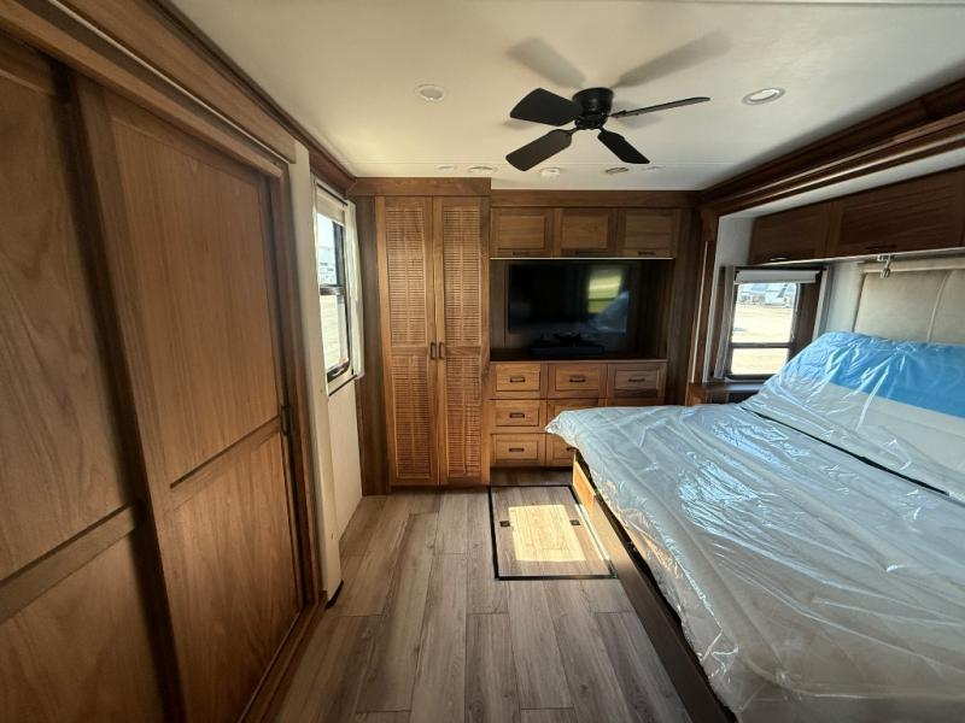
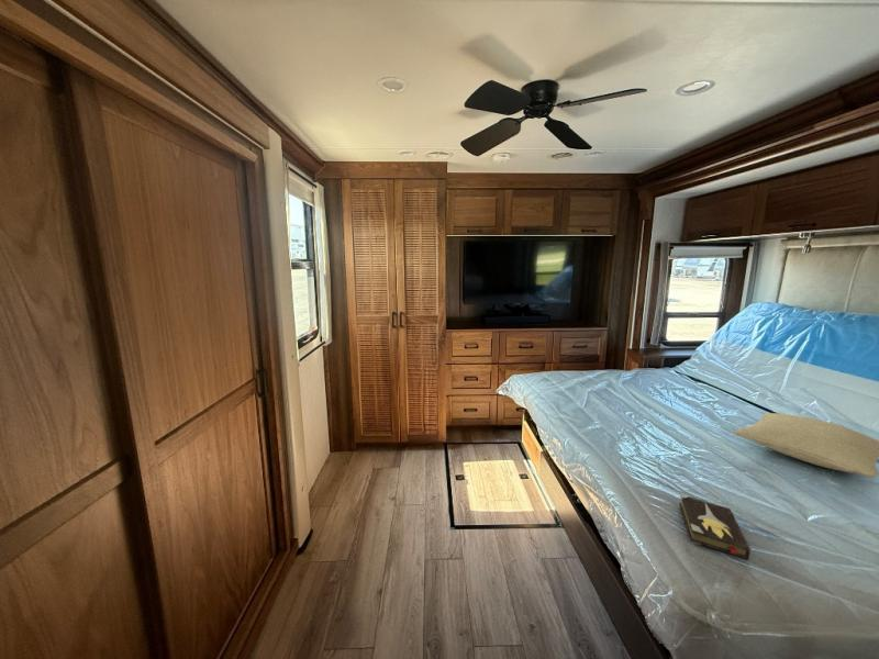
+ hardback book [678,493,752,561]
+ pillow [732,412,879,479]
